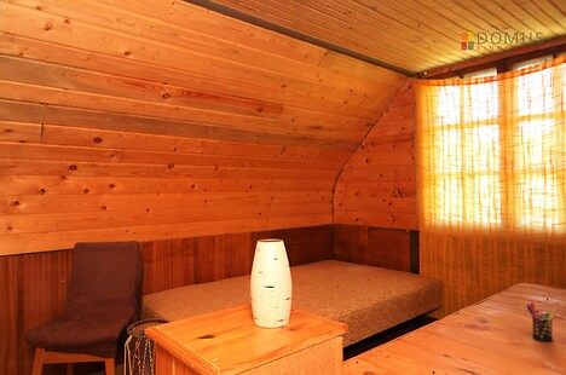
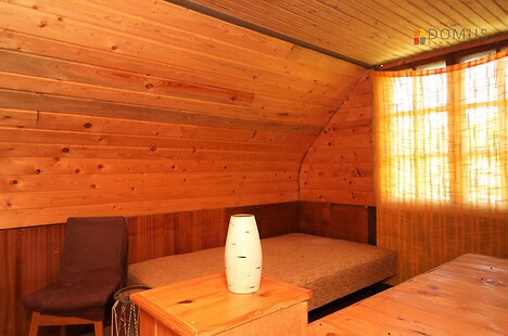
- pen holder [526,301,558,342]
